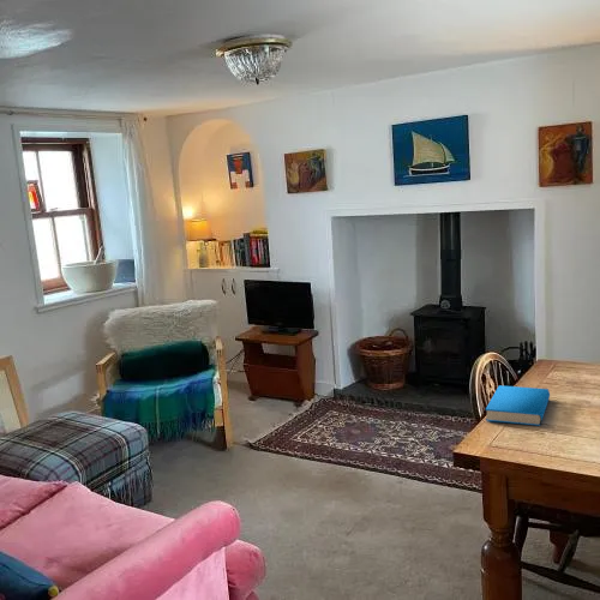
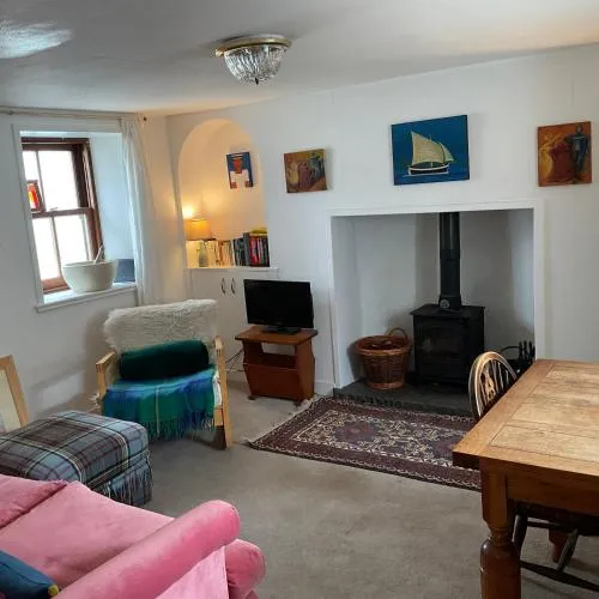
- book [485,384,551,427]
